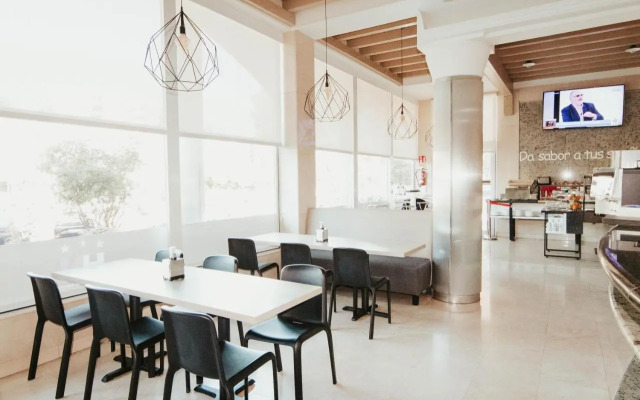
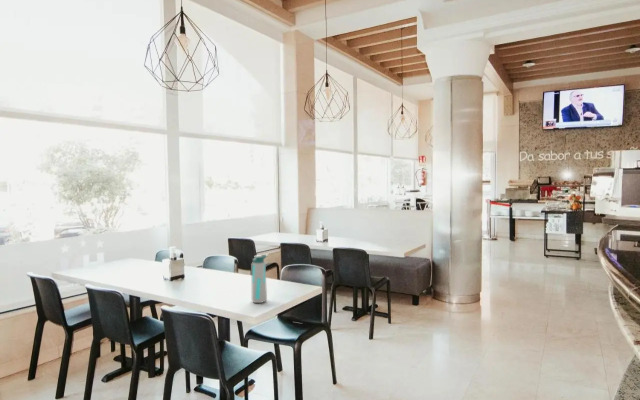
+ water bottle [251,253,269,304]
